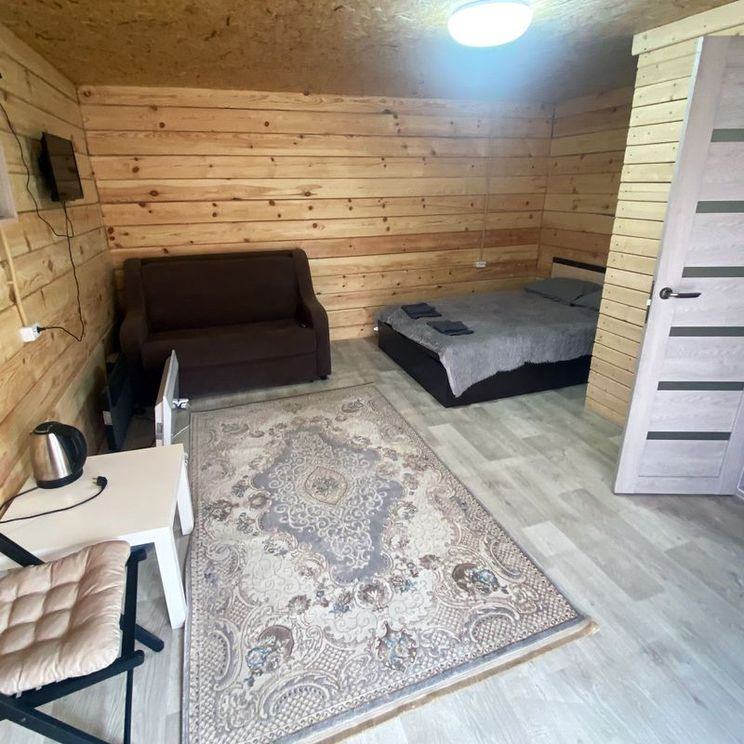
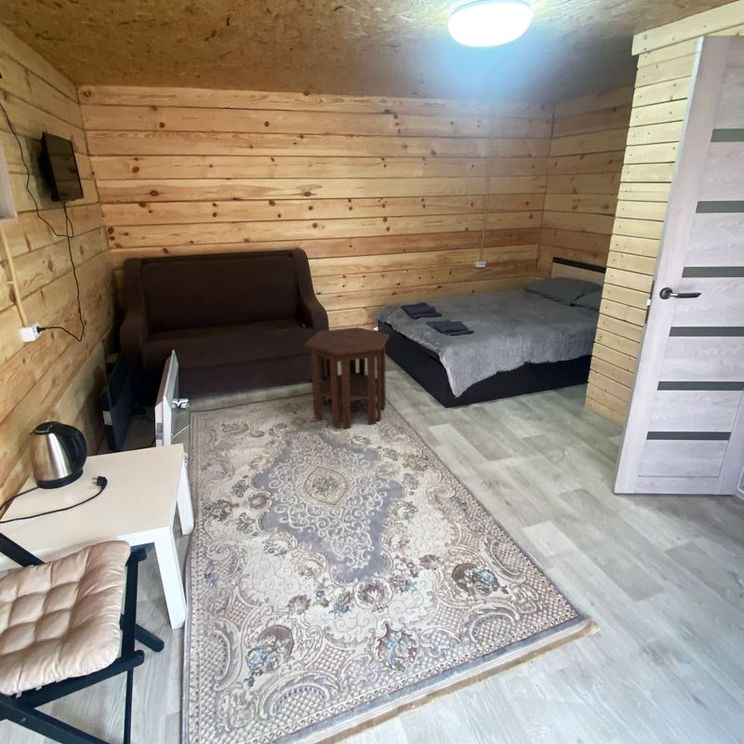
+ side table [304,326,390,429]
